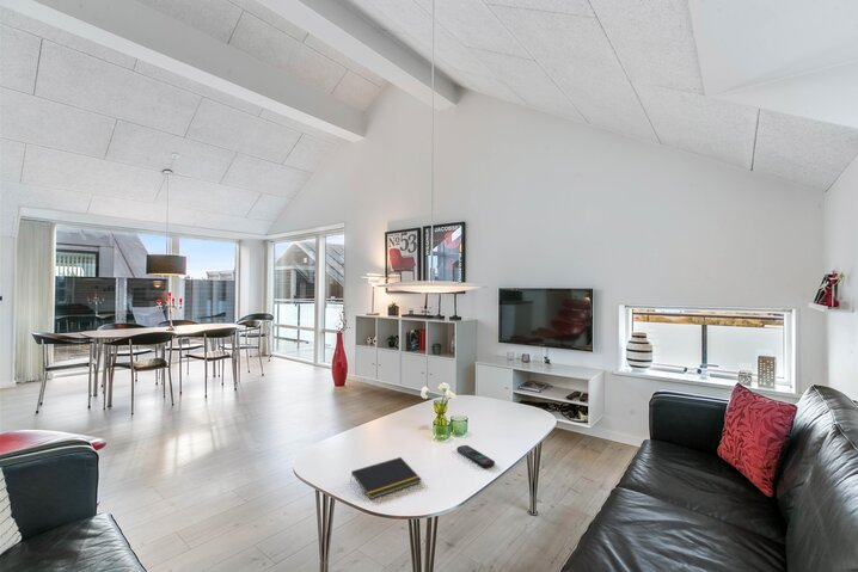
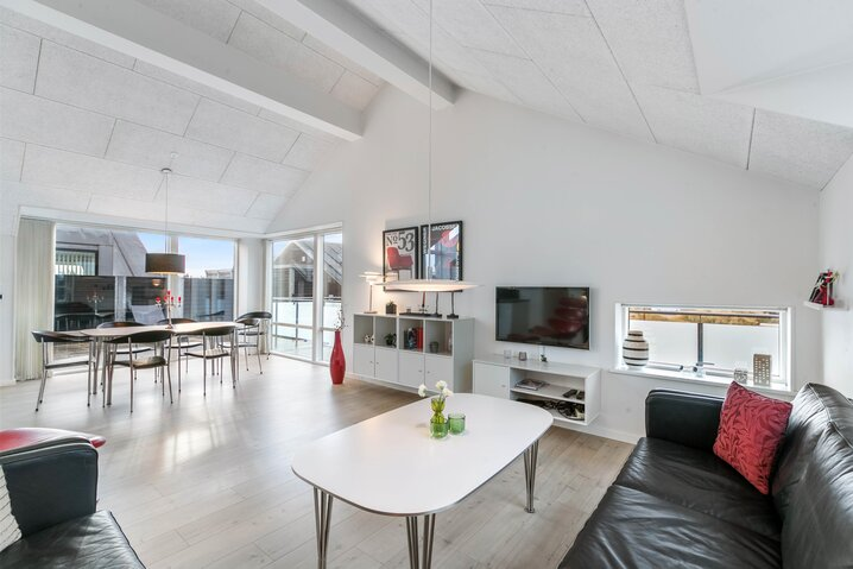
- notepad [349,456,423,500]
- remote control [455,444,496,469]
